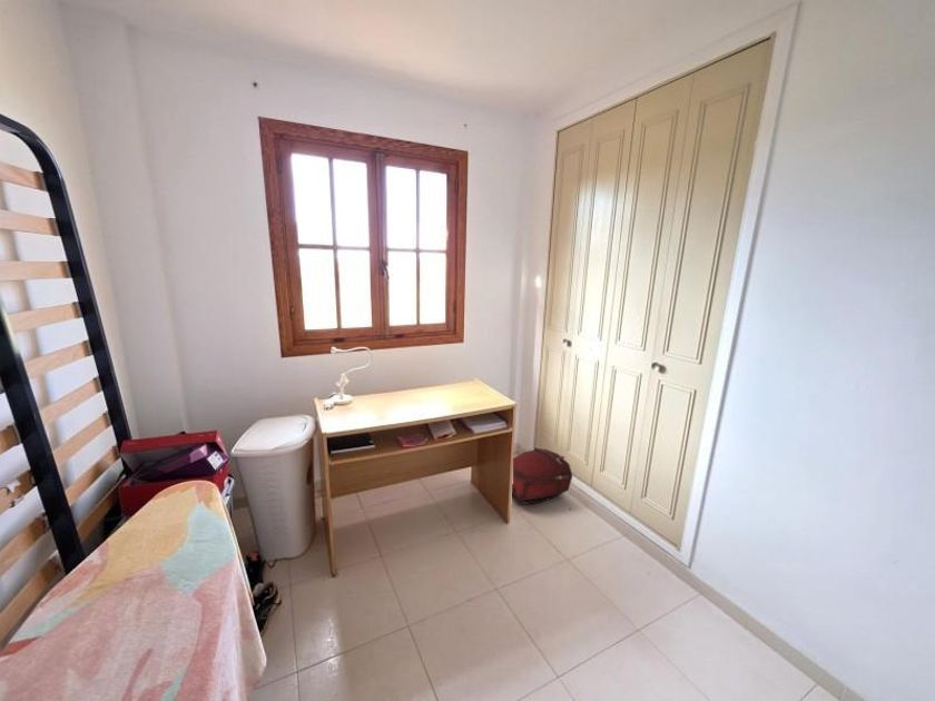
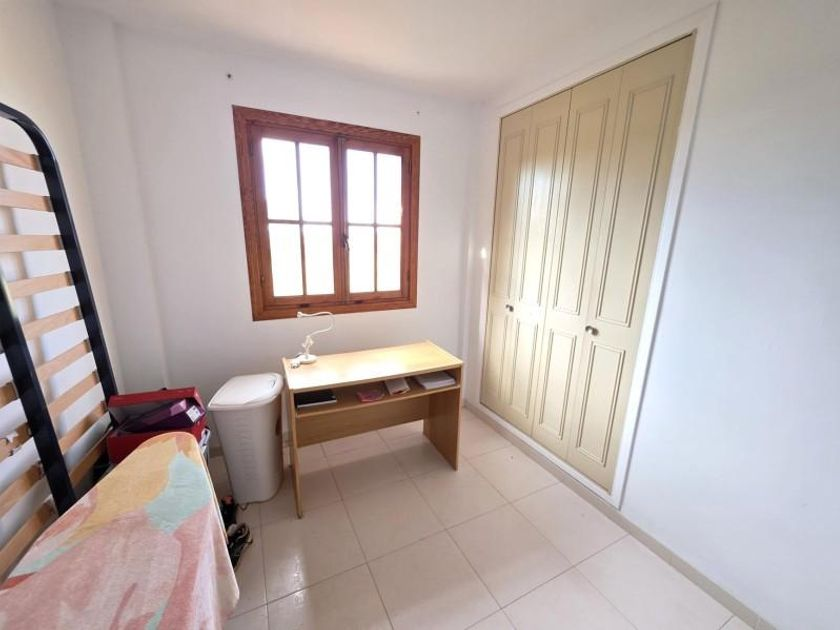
- backpack [511,447,573,505]
